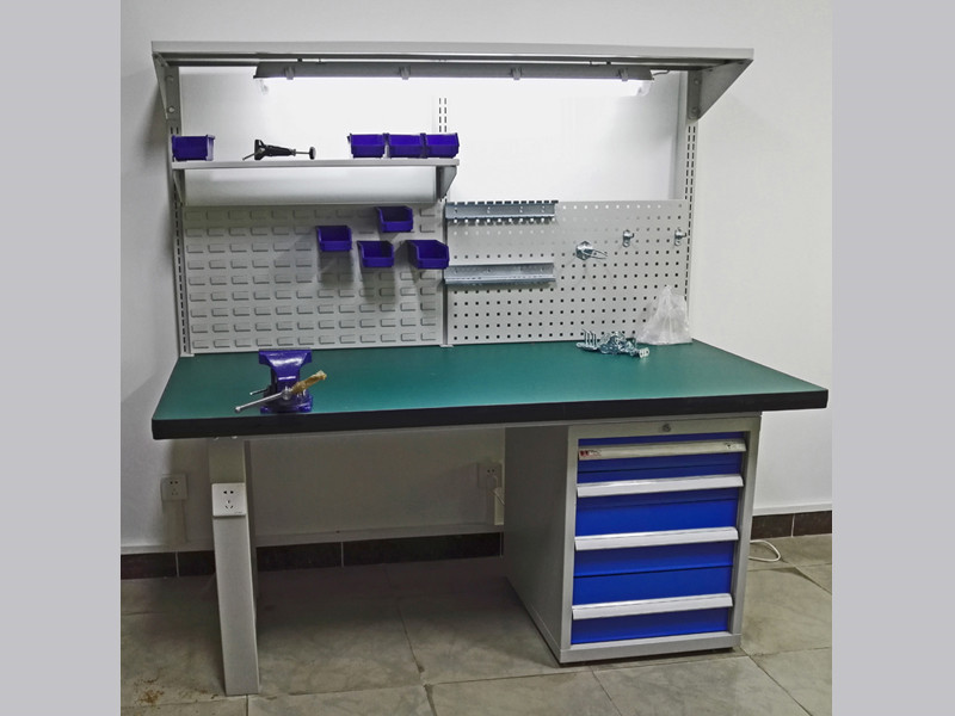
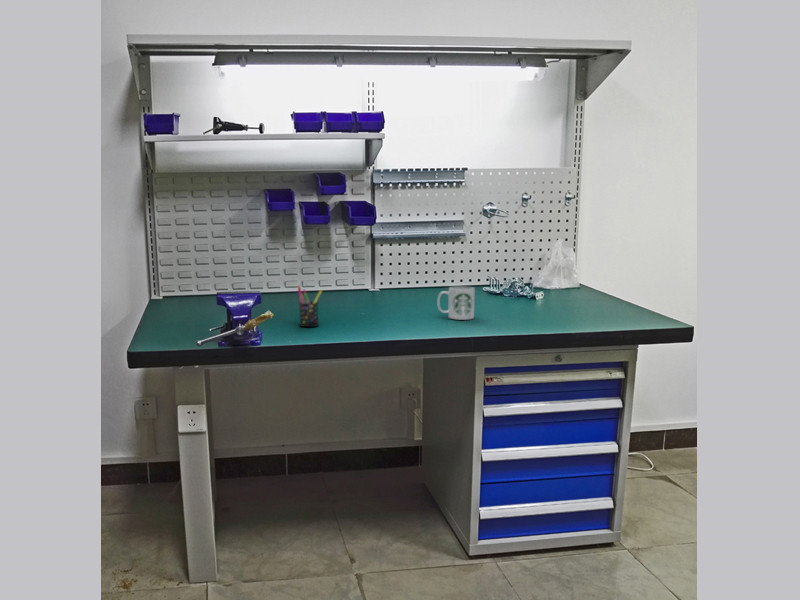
+ pen holder [295,285,323,328]
+ mug [436,285,475,321]
